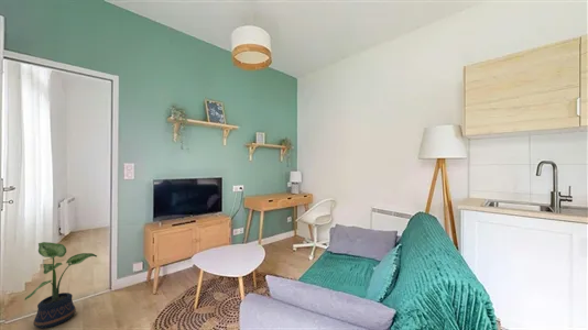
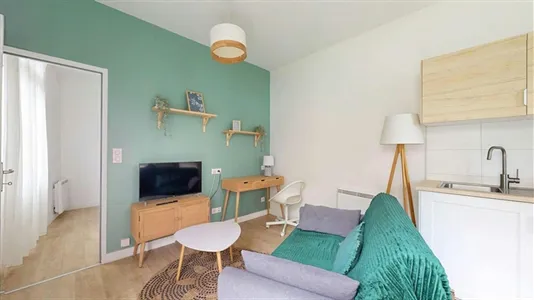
- potted plant [23,241,98,330]
